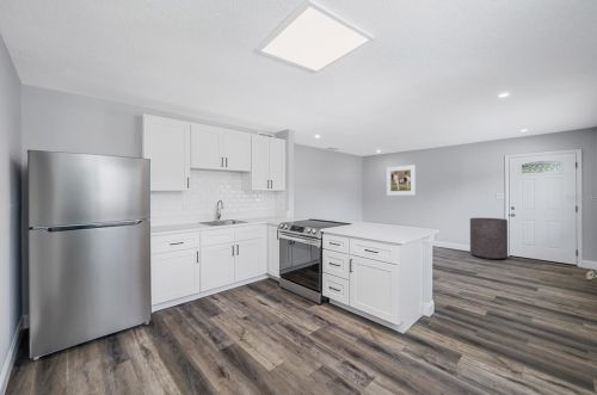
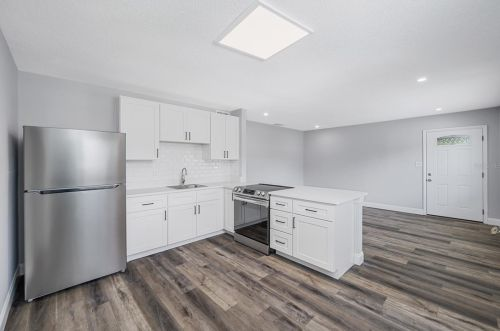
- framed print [386,163,417,197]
- trash can [469,217,509,260]
